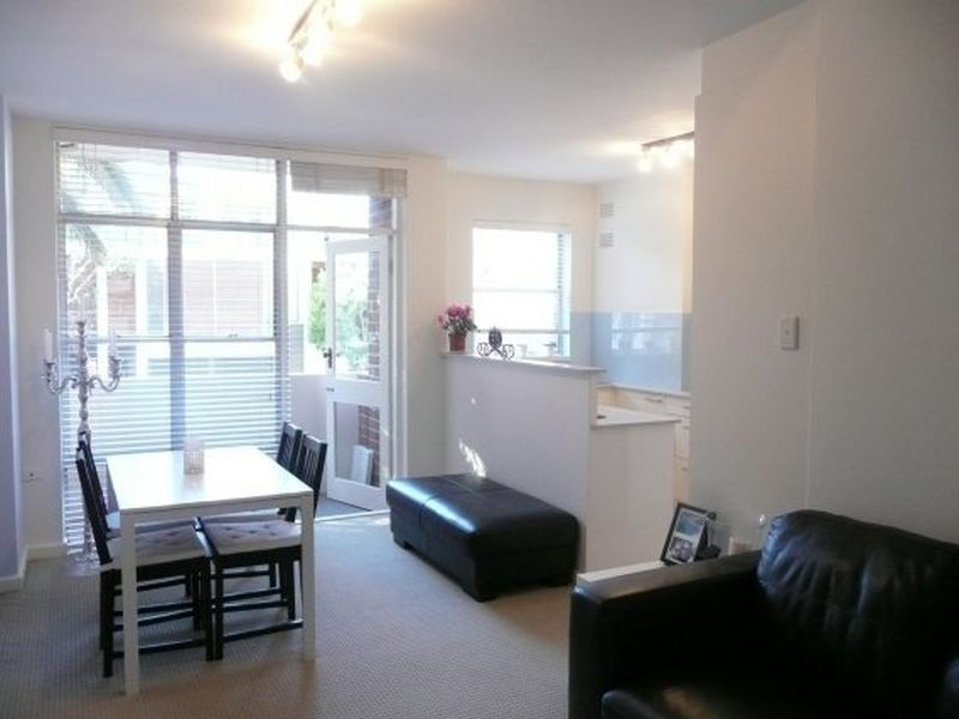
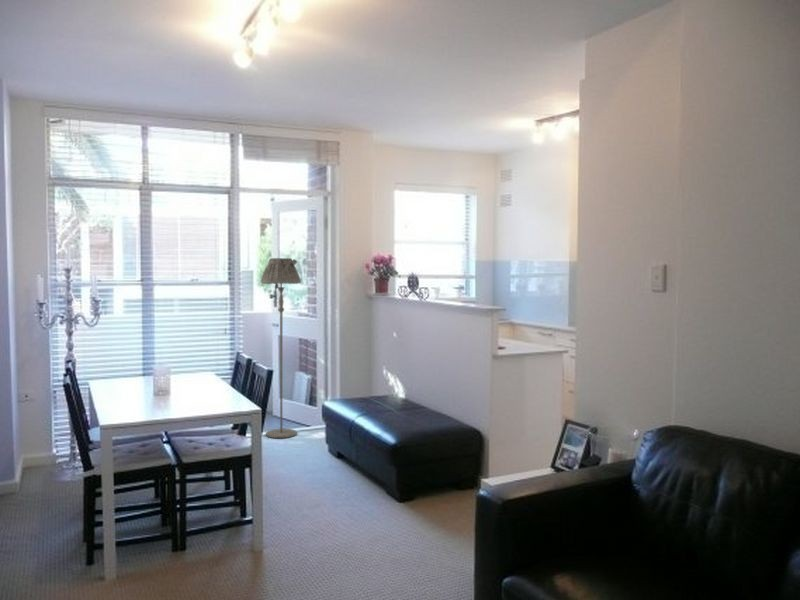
+ floor lamp [260,257,302,439]
